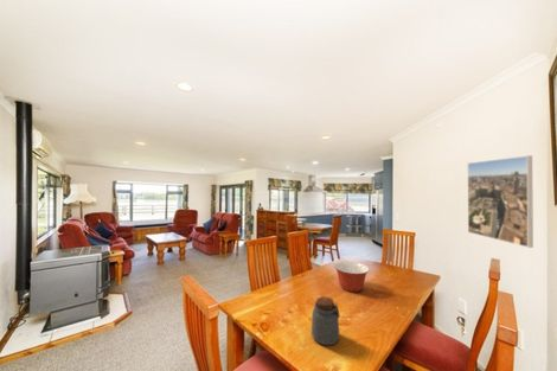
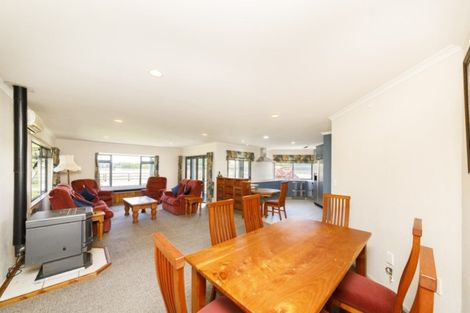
- mixing bowl [333,260,371,293]
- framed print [467,154,534,249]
- jar [310,295,341,346]
